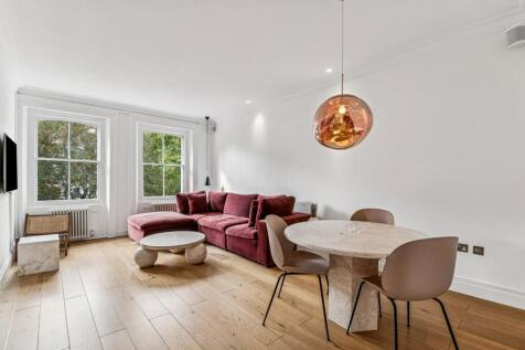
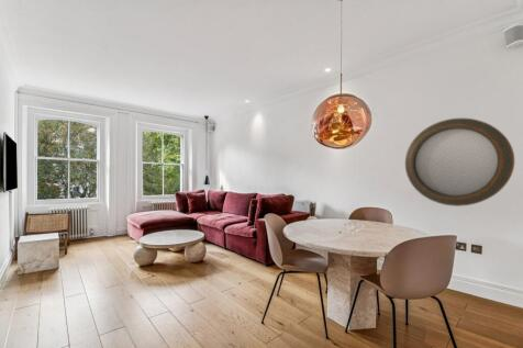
+ home mirror [404,117,515,207]
